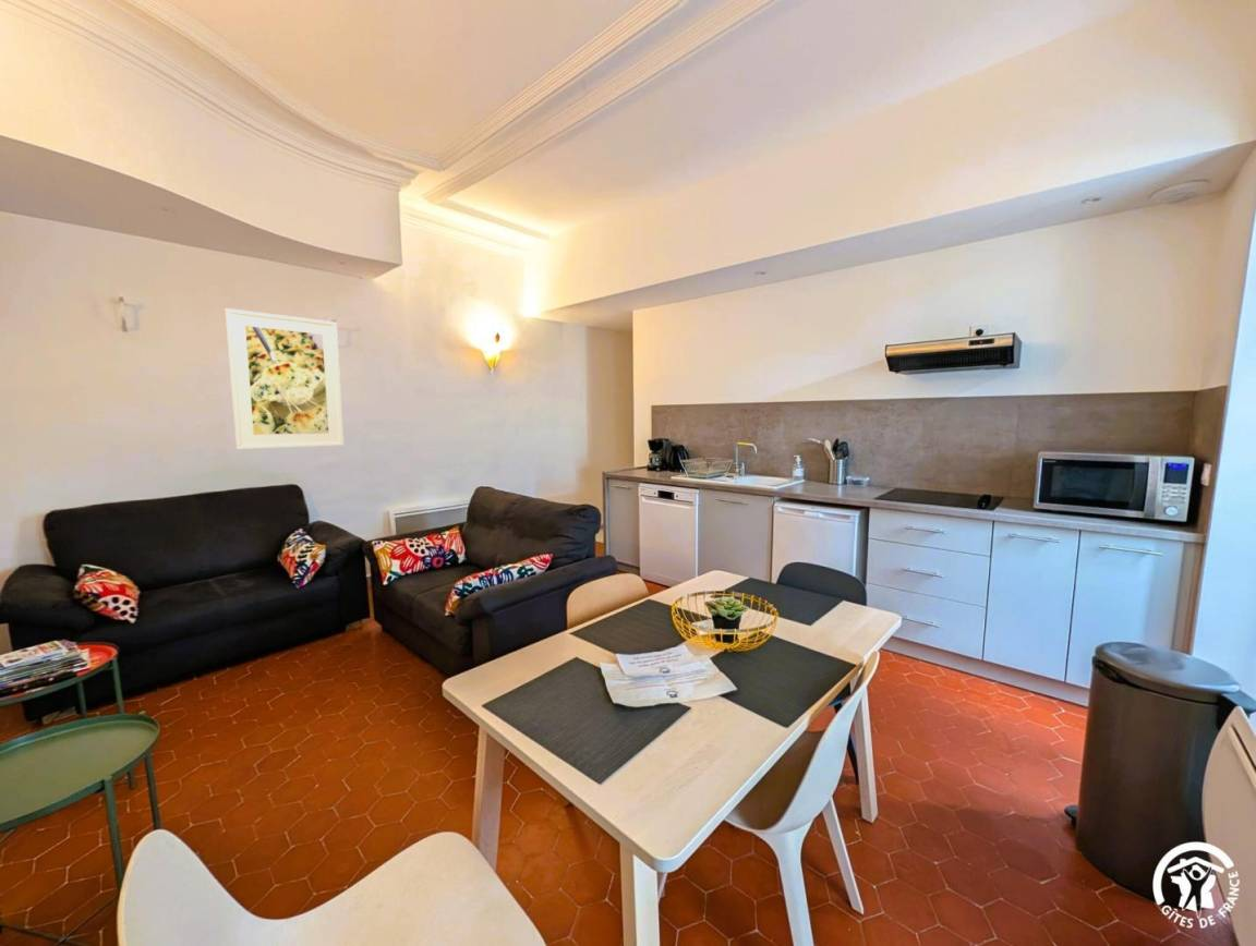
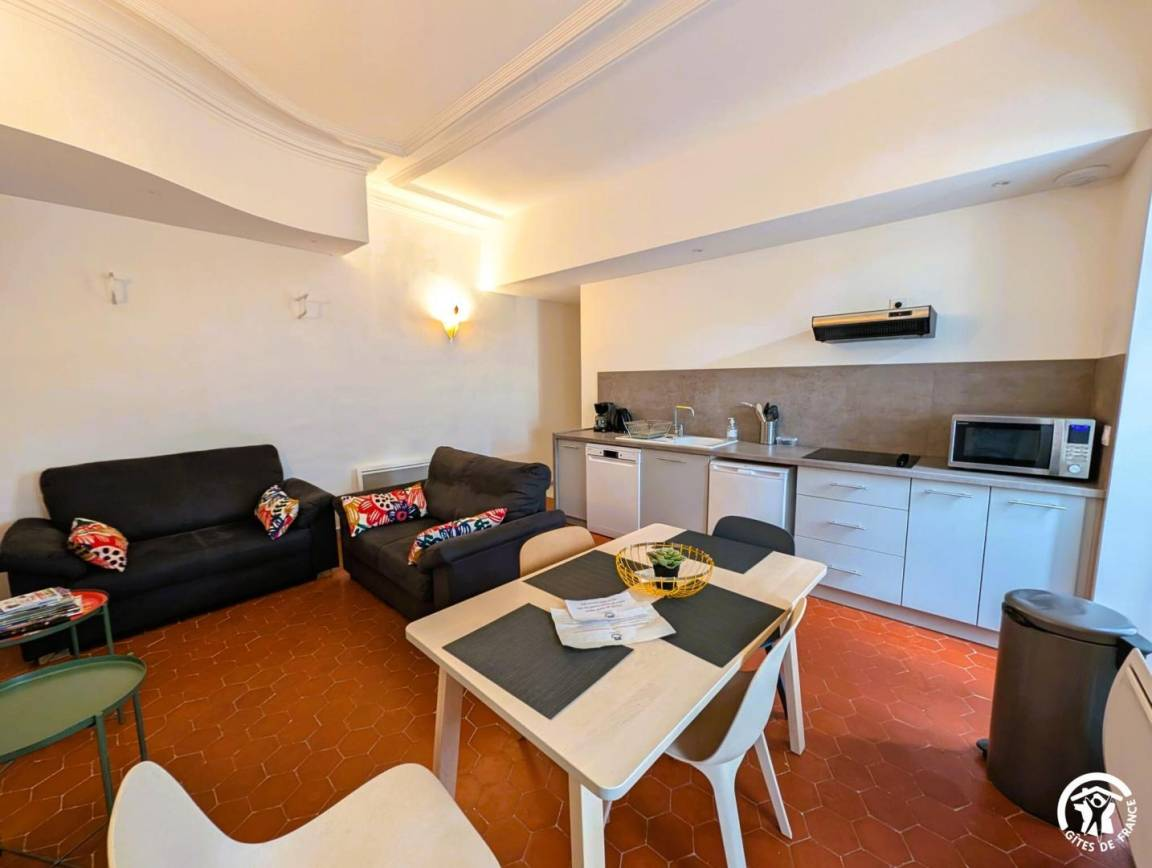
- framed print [225,307,345,451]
